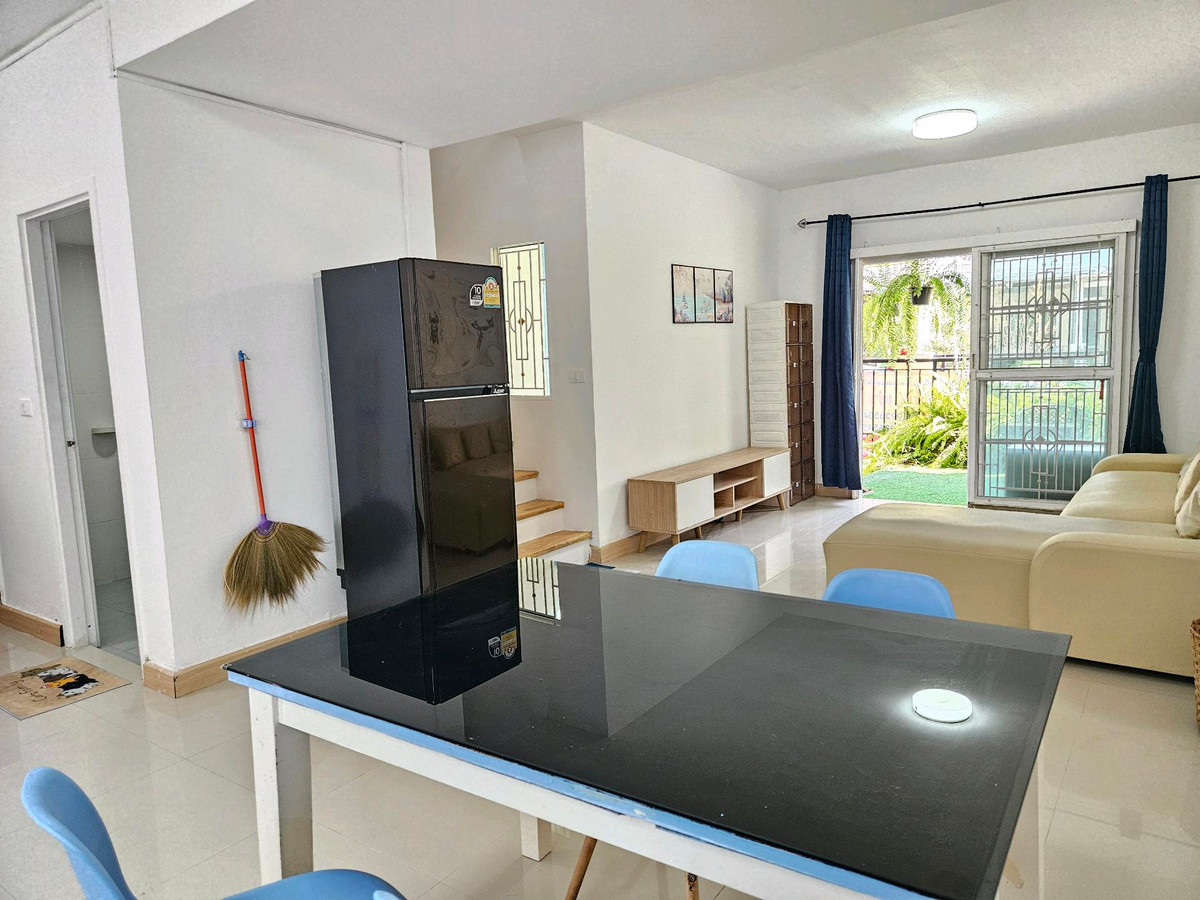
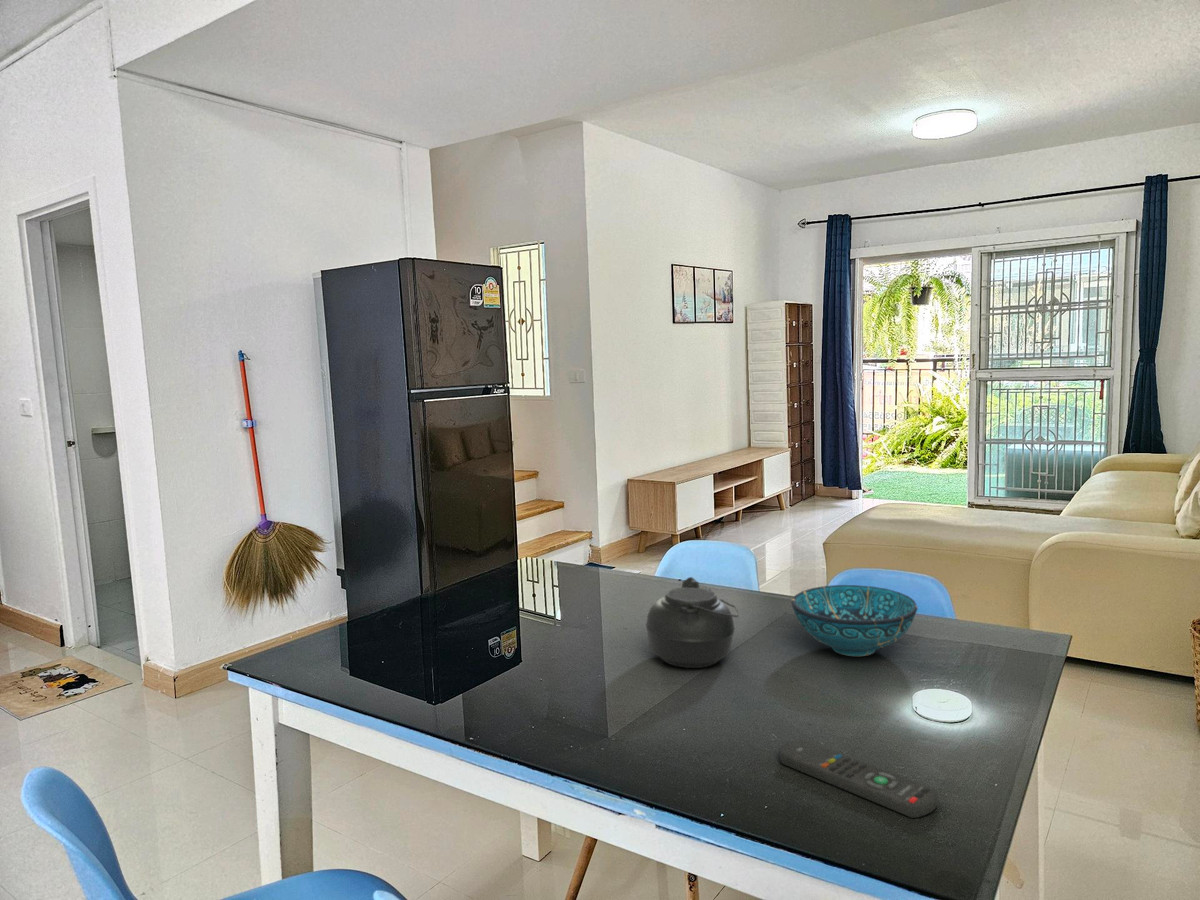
+ decorative bowl [790,584,919,657]
+ teapot [645,576,739,670]
+ remote control [779,739,939,819]
